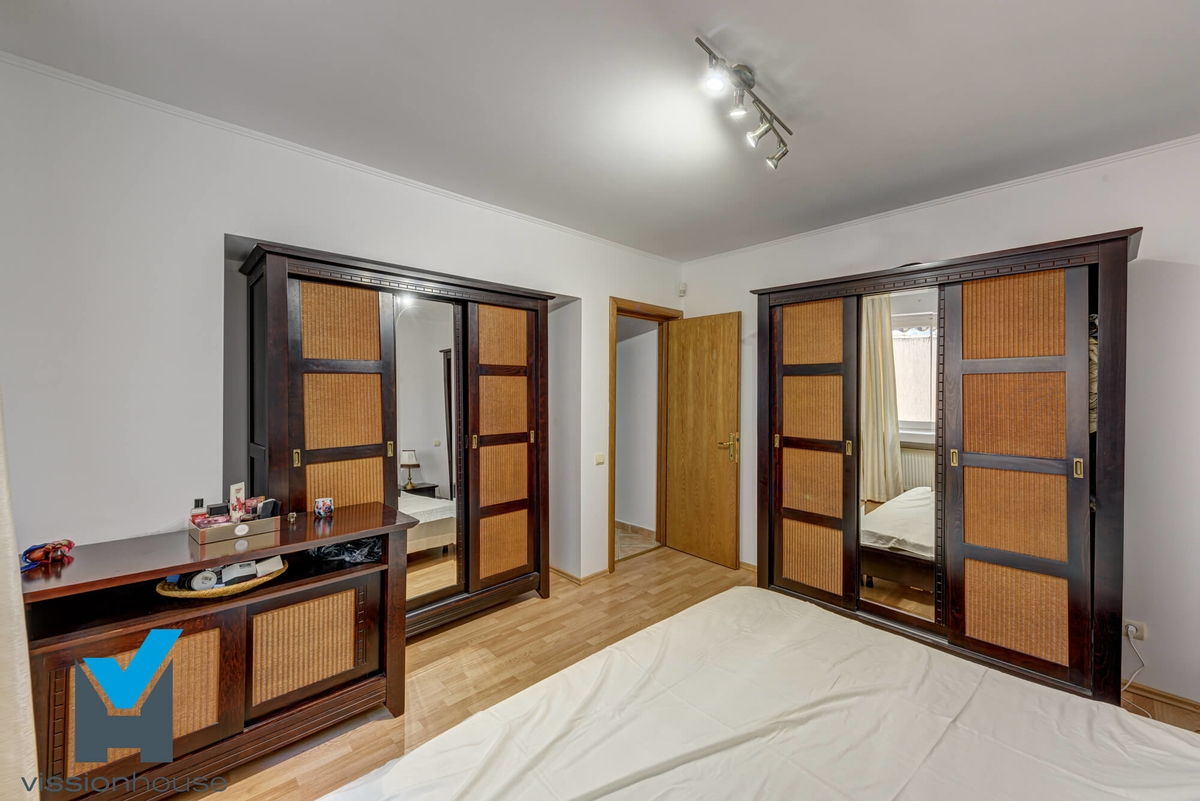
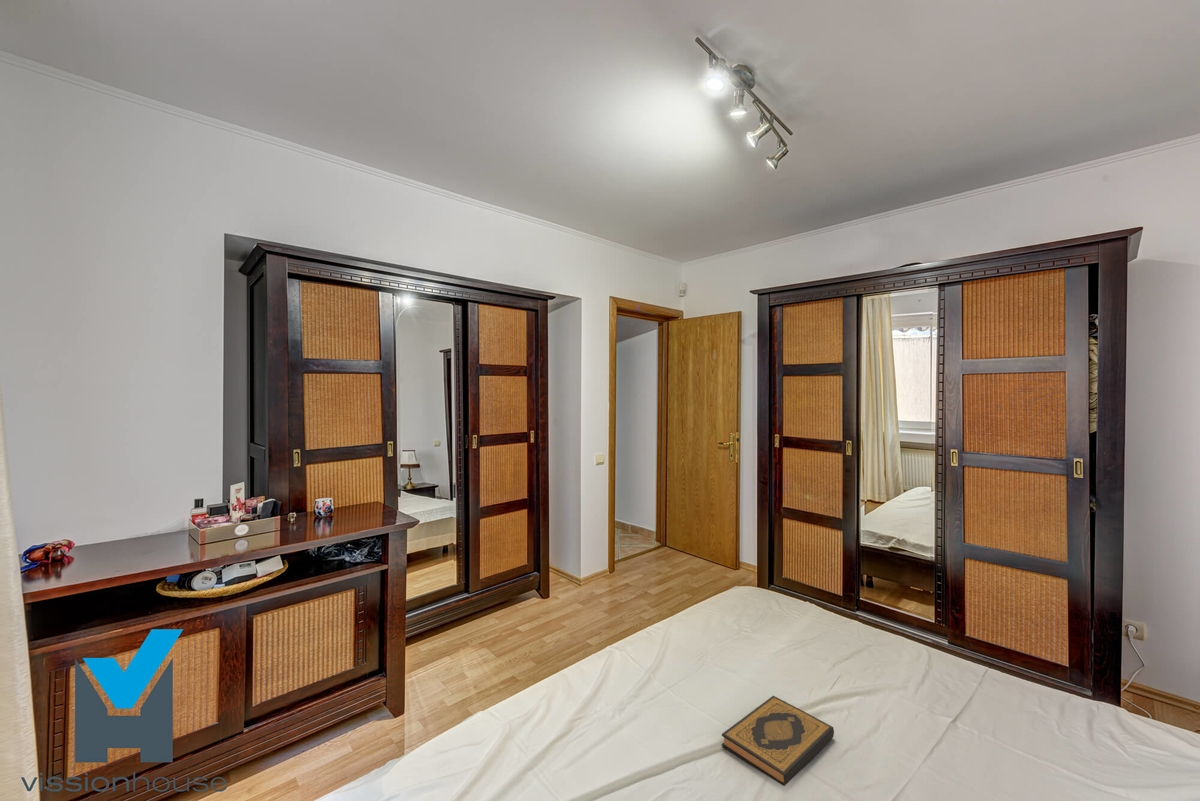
+ hardback book [721,695,835,787]
